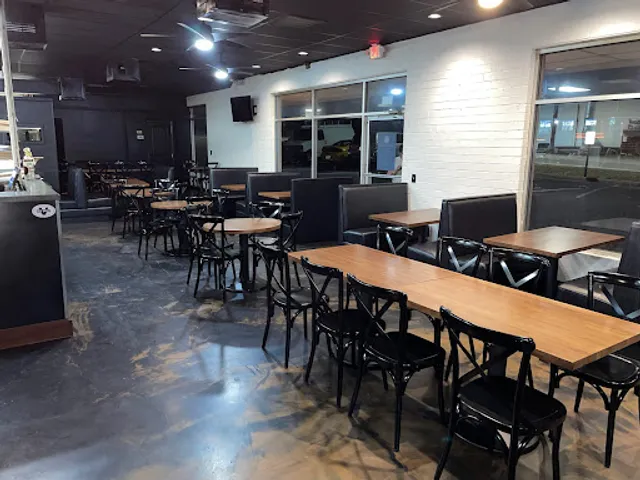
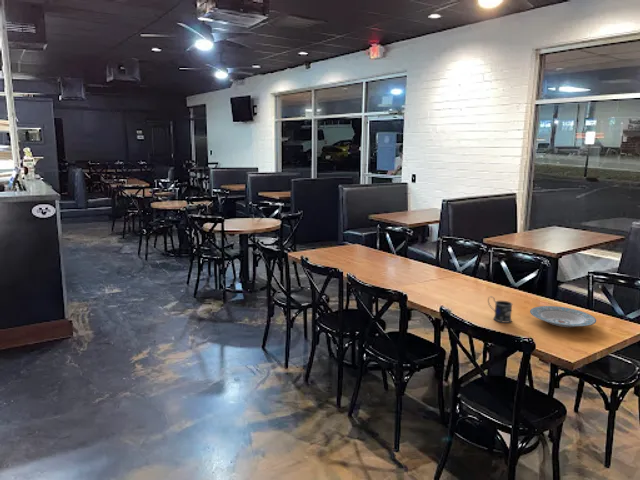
+ plate [529,305,597,328]
+ mug [487,296,513,324]
